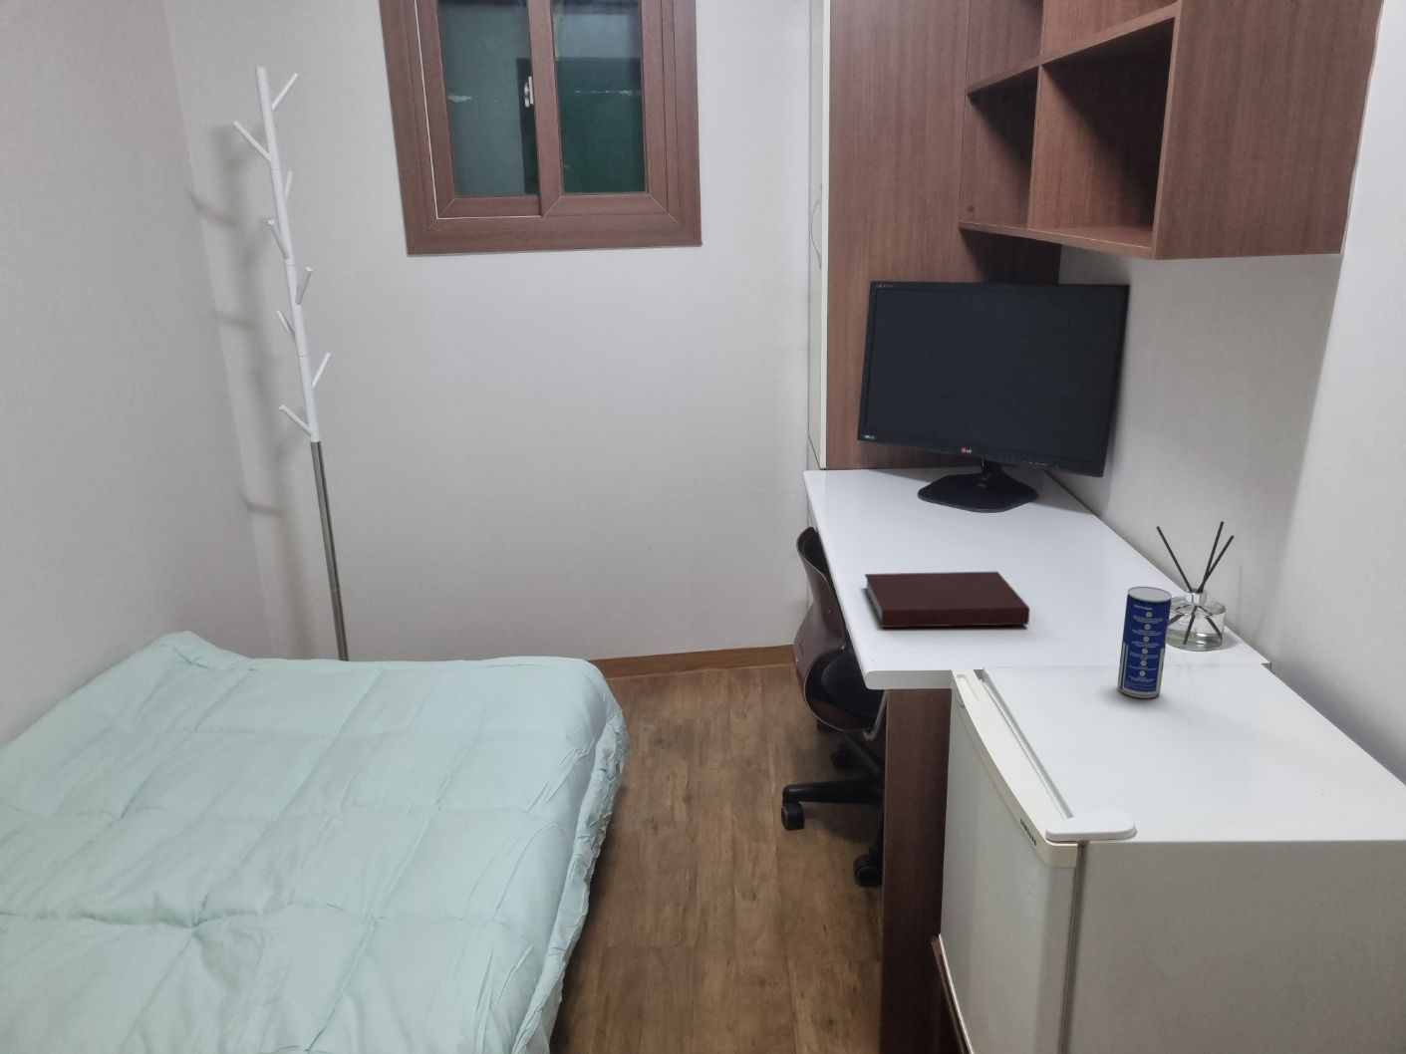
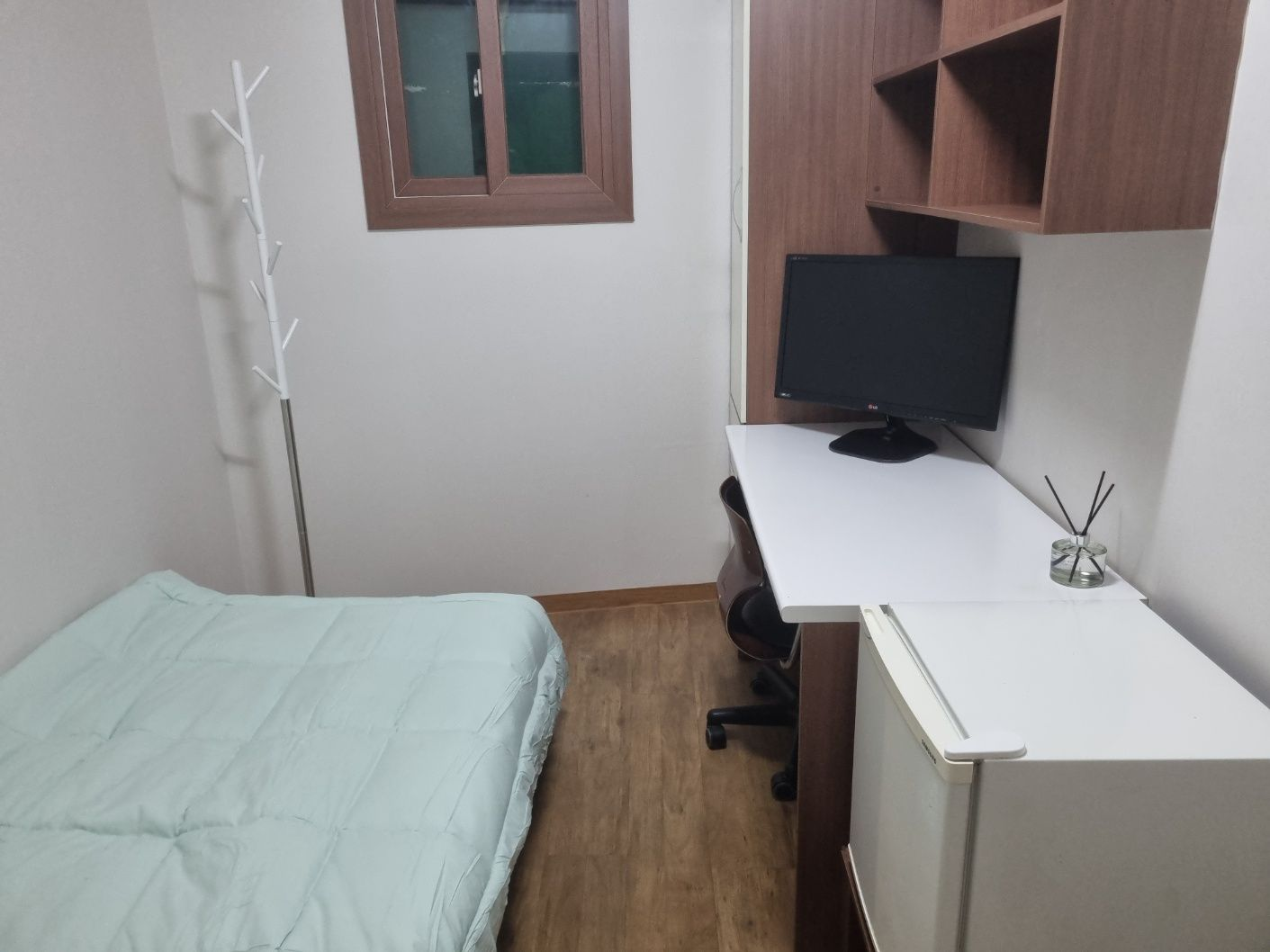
- beverage can [1116,586,1172,700]
- notebook [864,571,1031,629]
